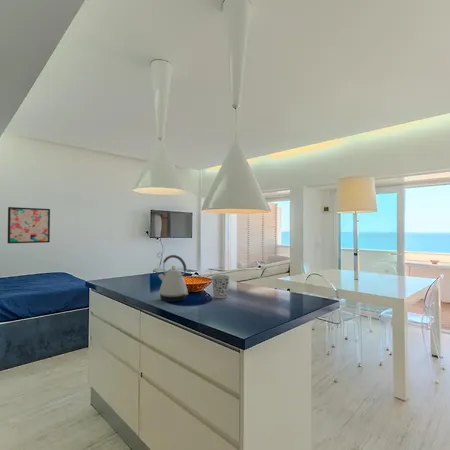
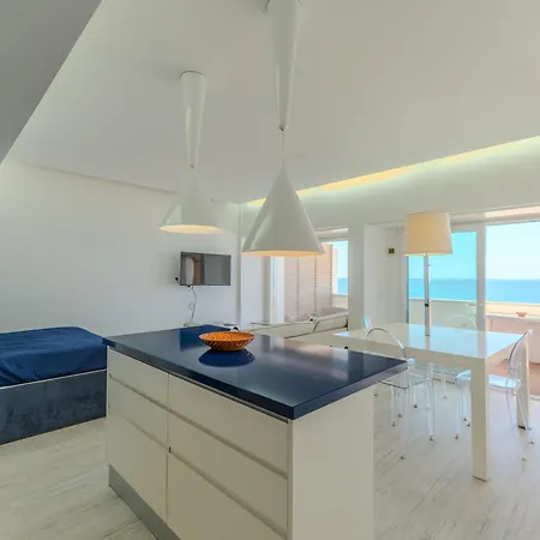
- cup [211,274,231,299]
- kettle [157,254,189,303]
- wall art [7,206,51,244]
